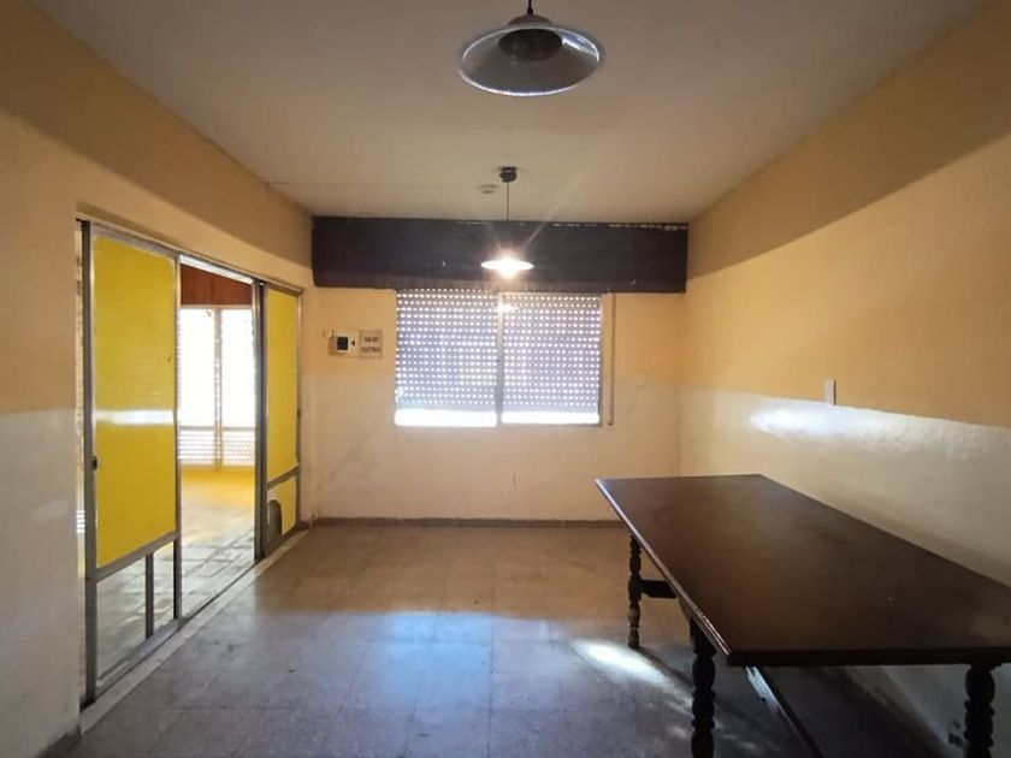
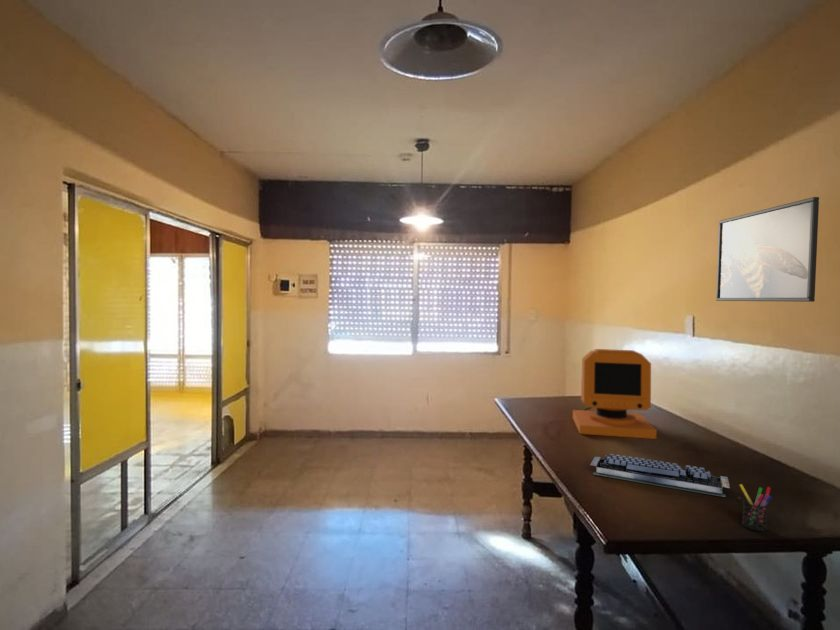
+ computer monitor [572,348,658,440]
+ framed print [715,196,820,303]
+ computer keyboard [589,453,731,498]
+ pen holder [738,483,773,532]
